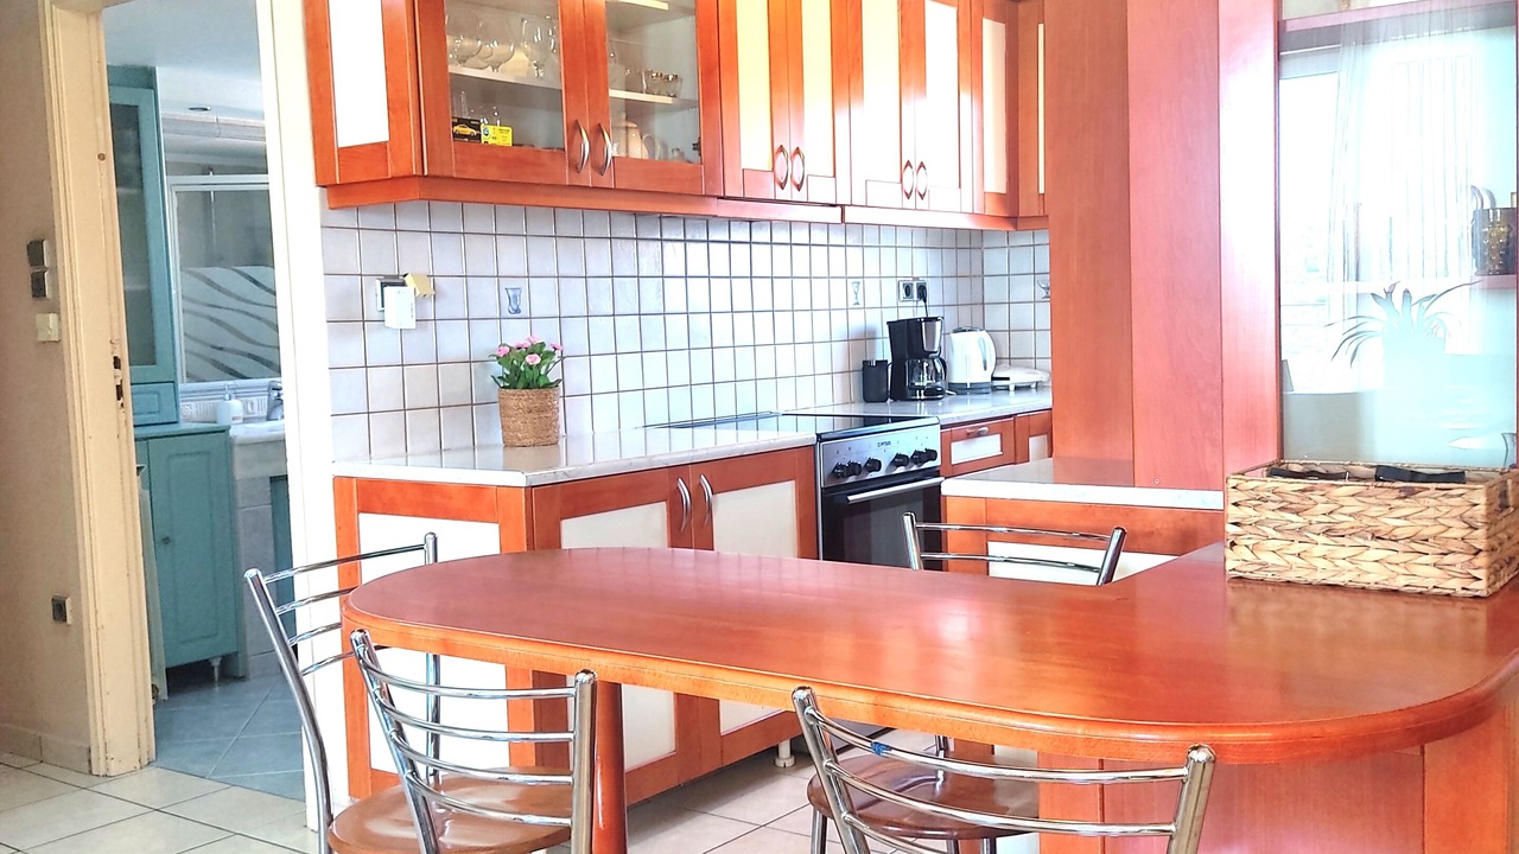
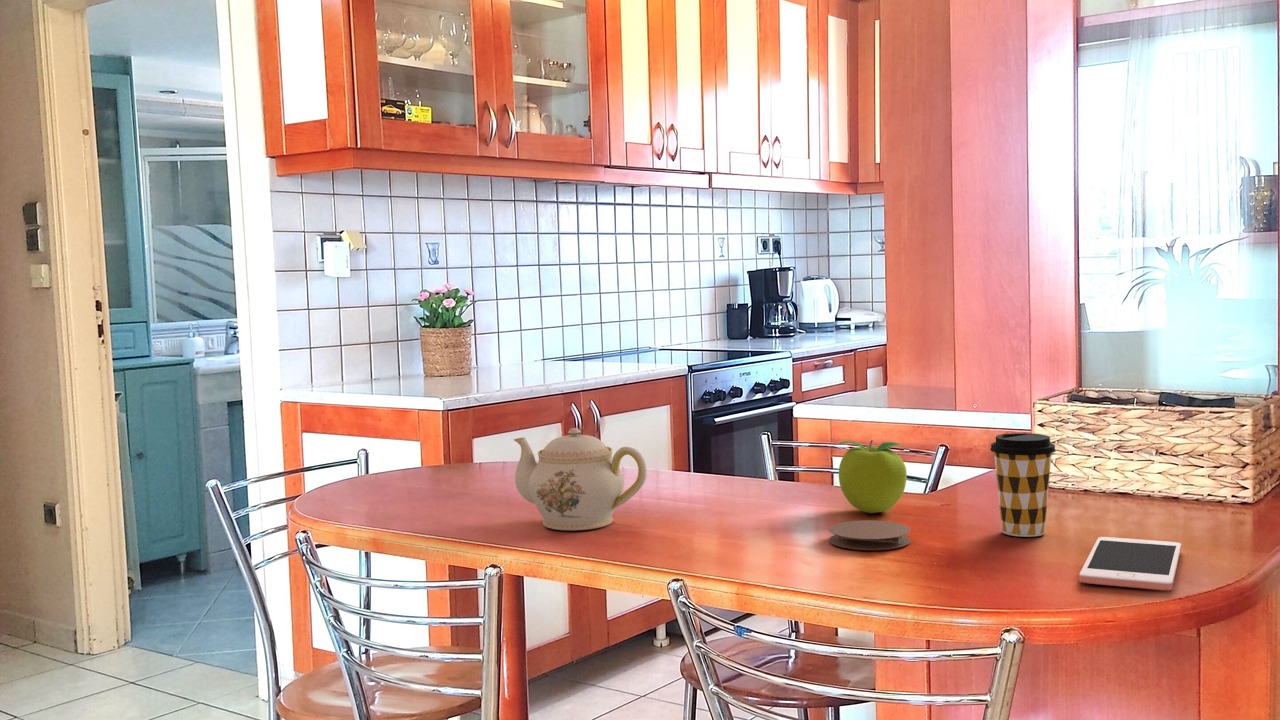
+ coffee cup [989,432,1057,538]
+ teapot [512,427,648,531]
+ coaster [827,519,912,551]
+ fruit [837,439,908,514]
+ cell phone [1078,536,1182,591]
